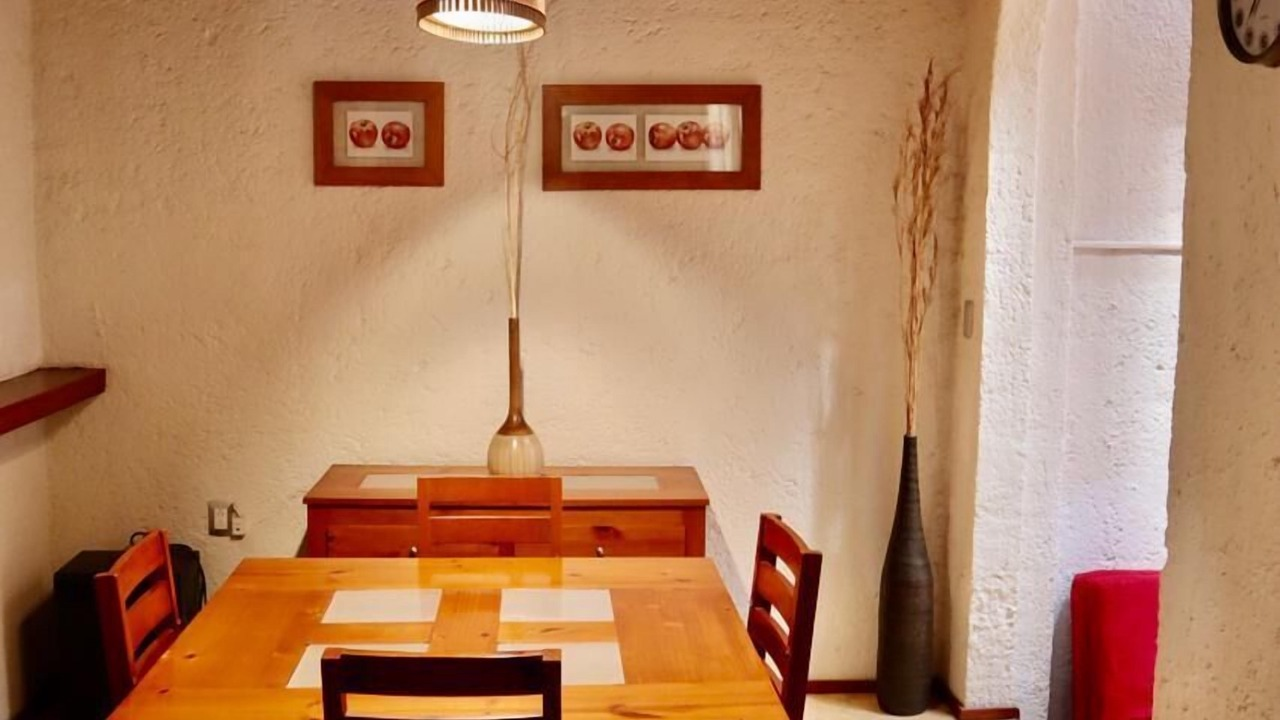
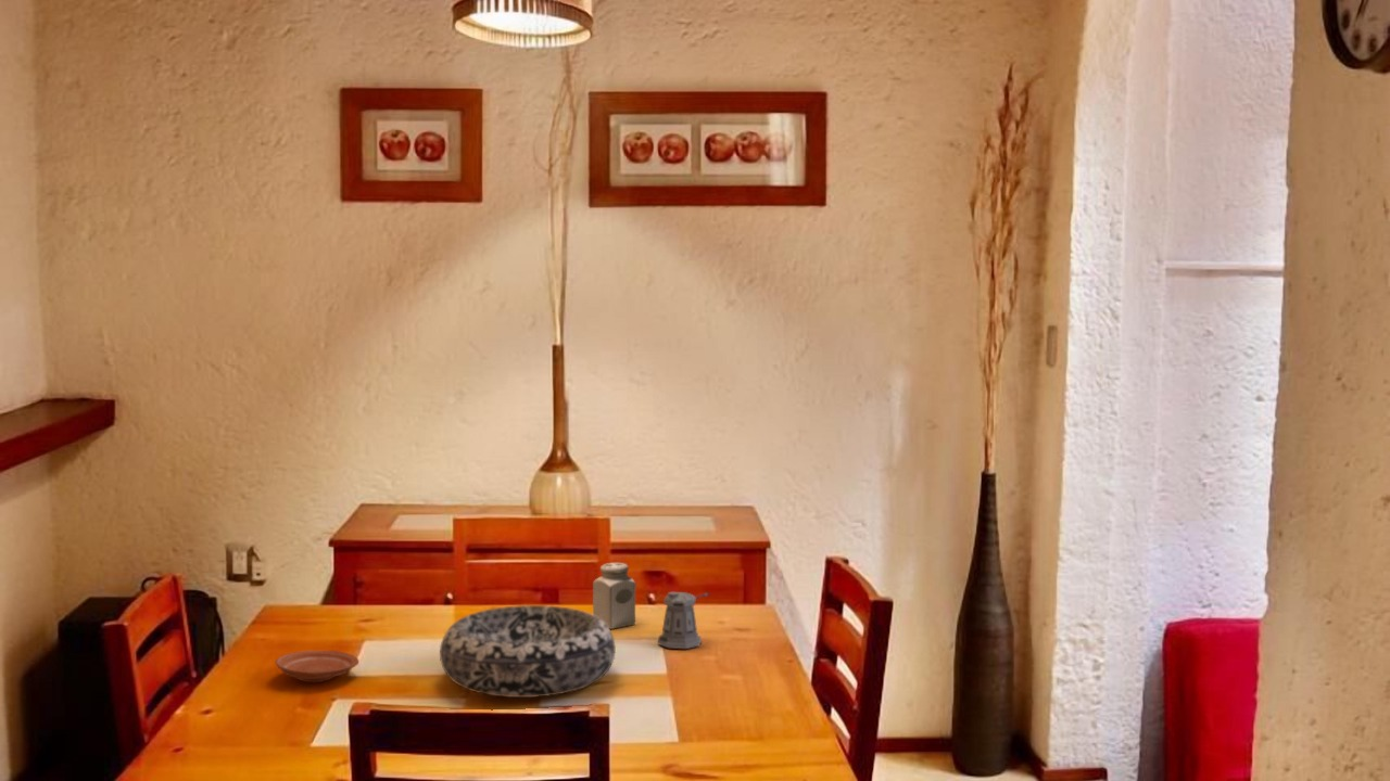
+ pepper shaker [657,591,711,650]
+ plate [275,650,359,683]
+ salt shaker [592,562,637,630]
+ decorative bowl [439,604,617,699]
